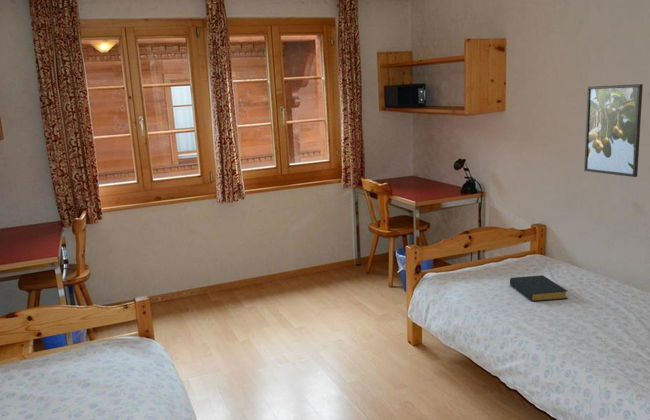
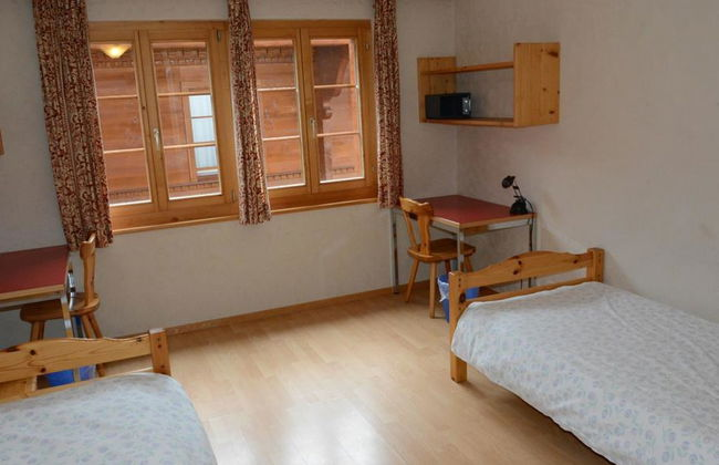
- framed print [583,83,644,178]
- hardback book [509,274,568,302]
